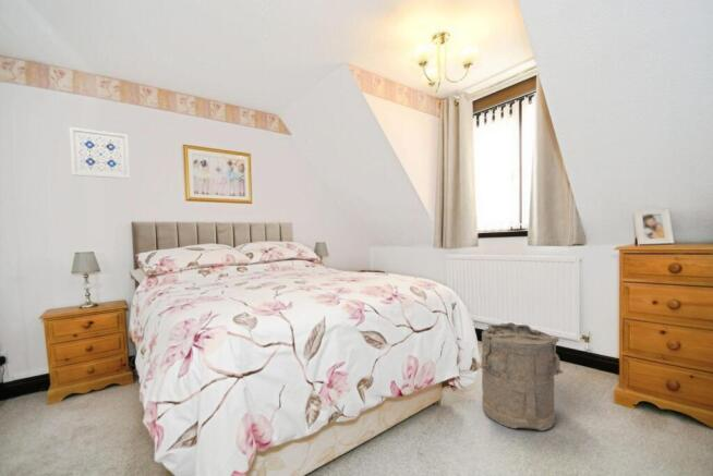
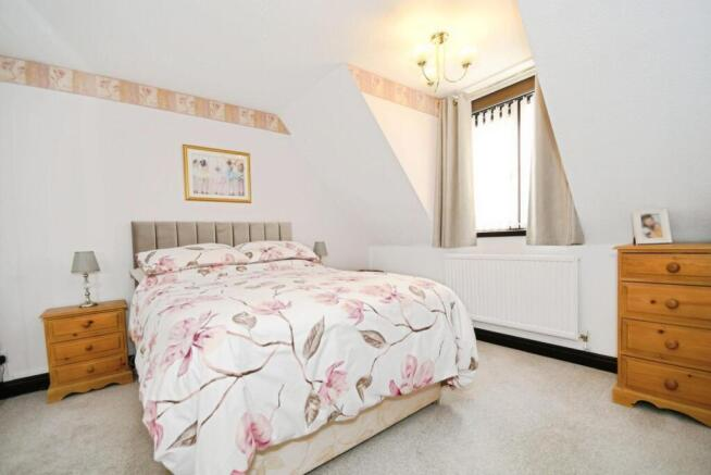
- laundry hamper [479,321,564,431]
- wall art [69,126,131,180]
